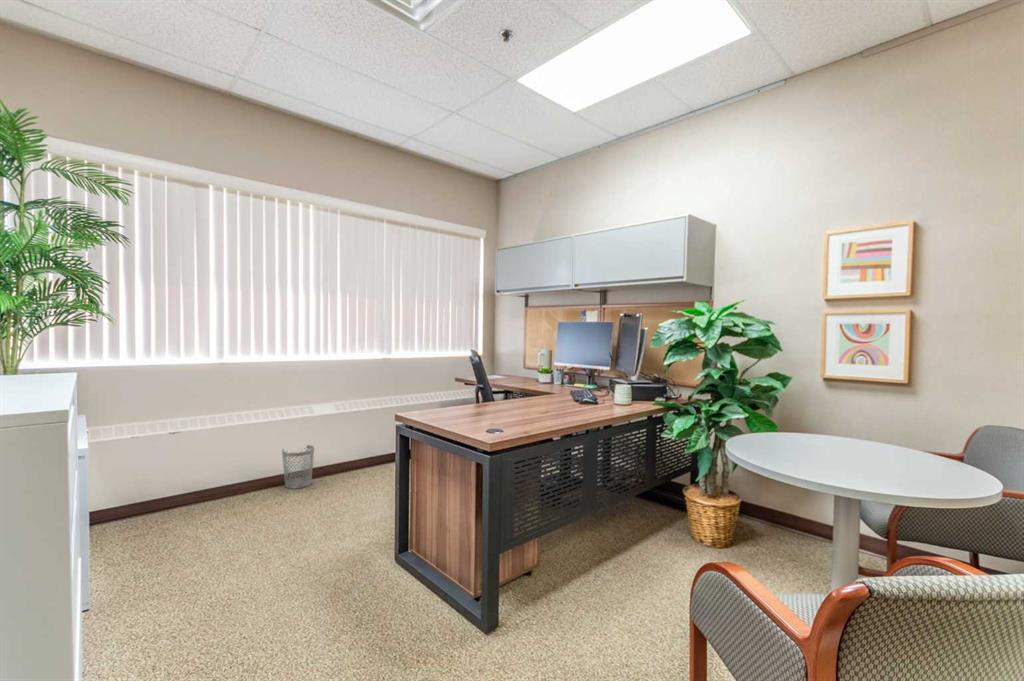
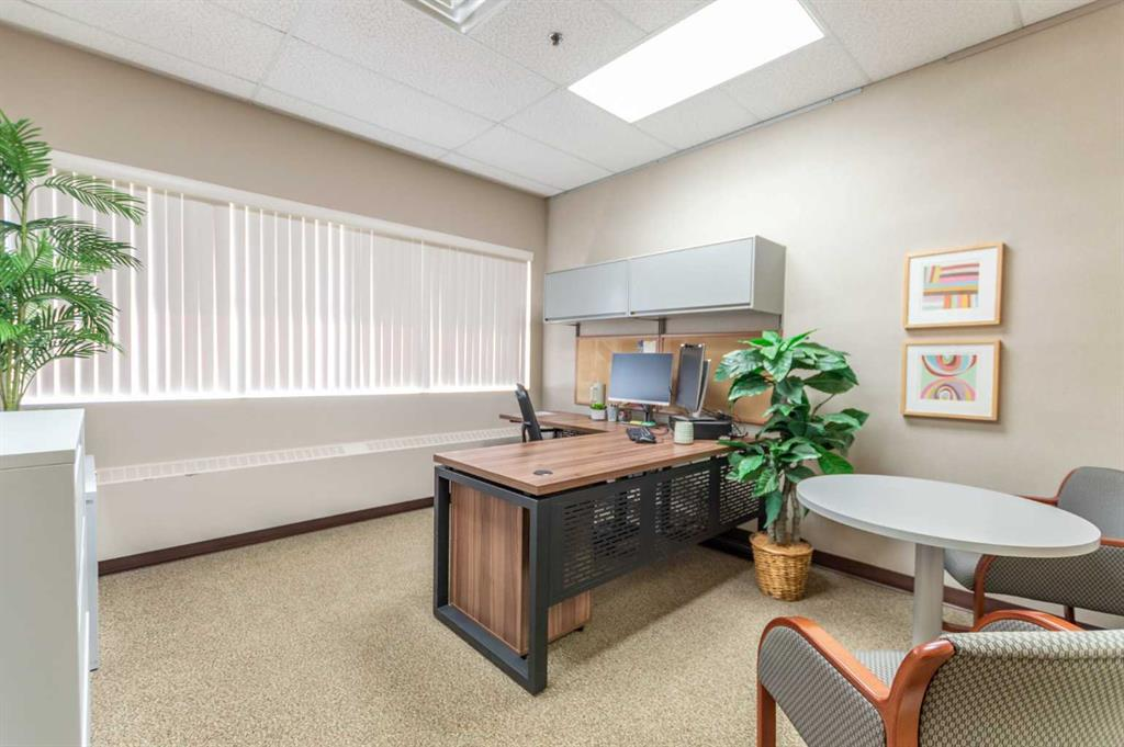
- wastebasket [281,444,315,490]
